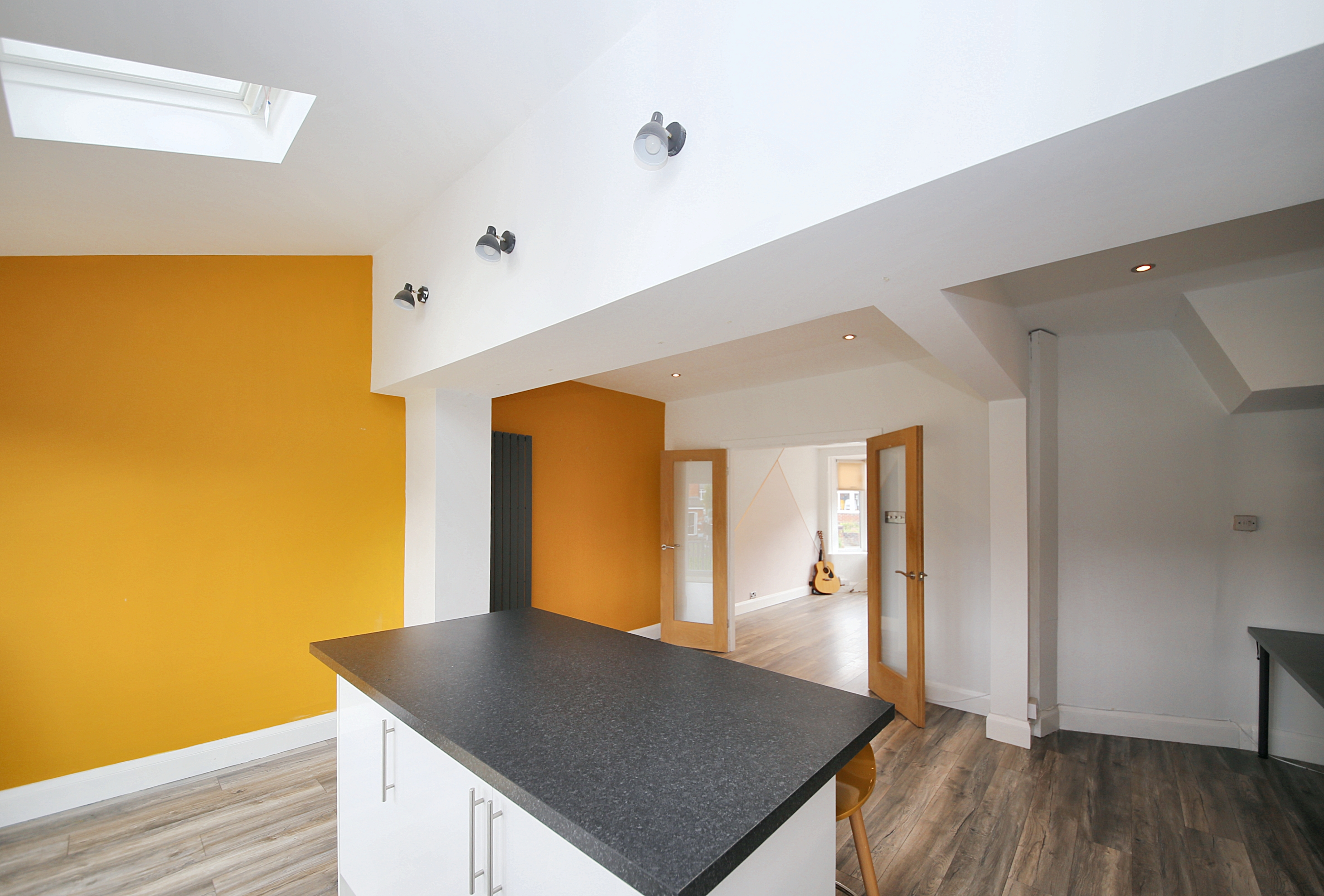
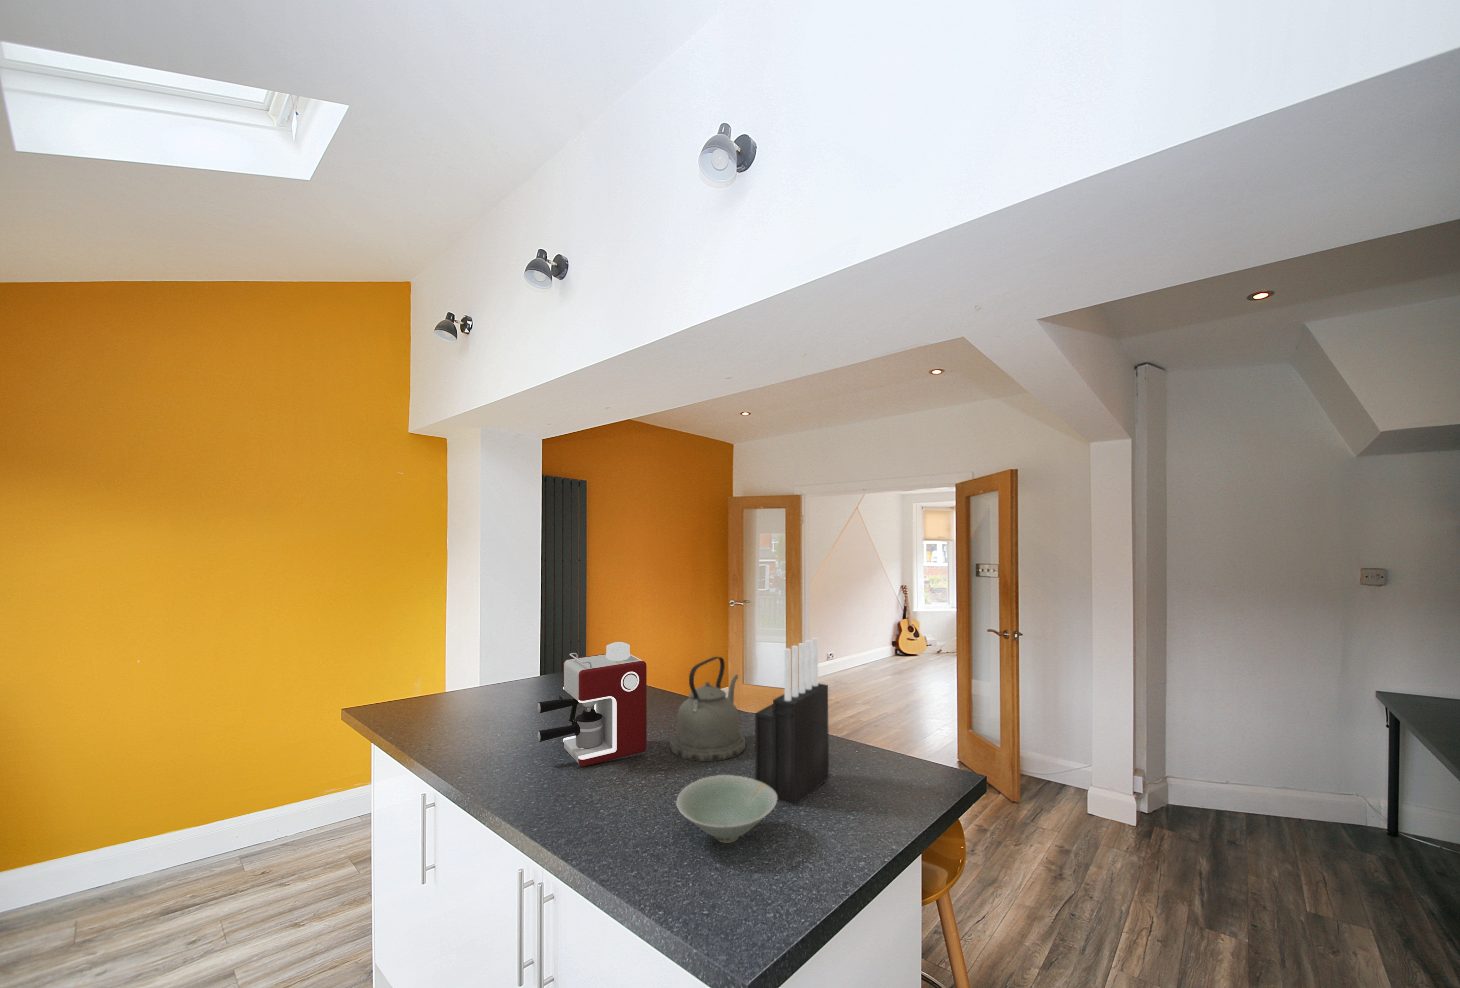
+ bowl [676,774,777,844]
+ coffee maker [537,641,647,767]
+ knife block [754,637,829,806]
+ kettle [669,656,745,762]
